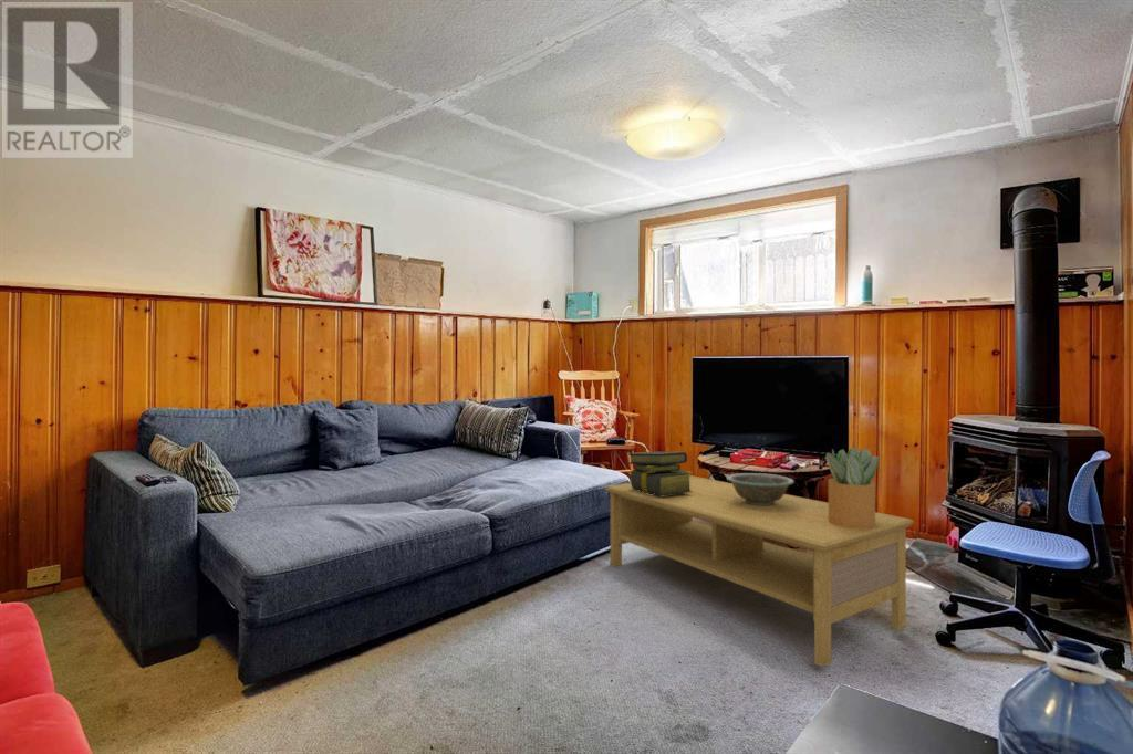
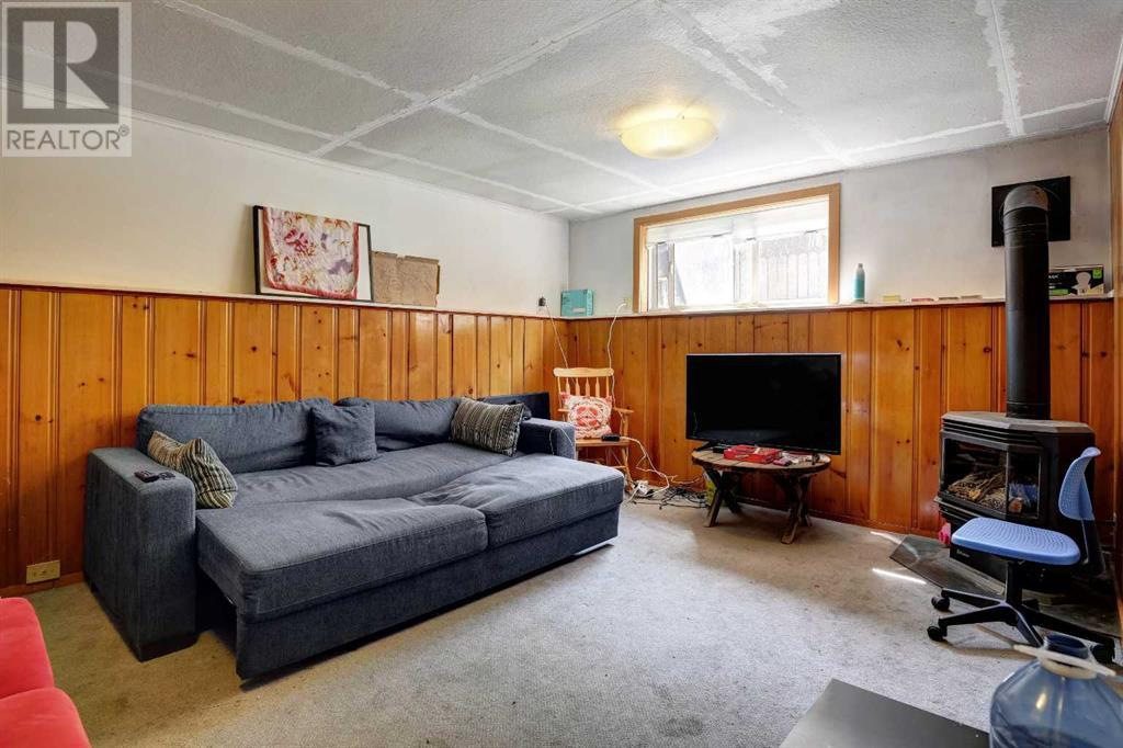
- stack of books [627,451,693,495]
- coffee table [604,474,915,668]
- decorative bowl [726,472,796,506]
- potted plant [825,446,881,528]
